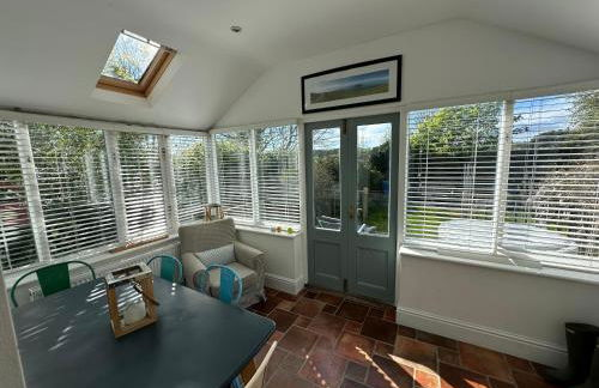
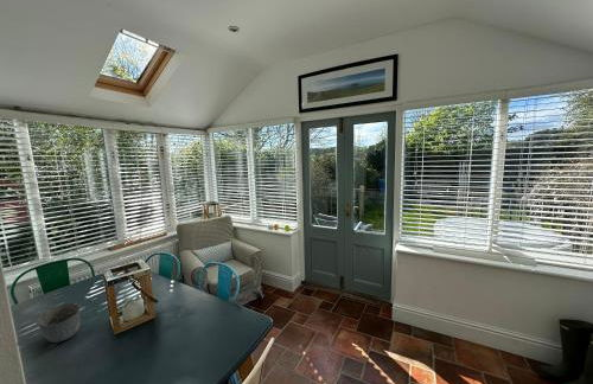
+ cup [36,302,81,344]
